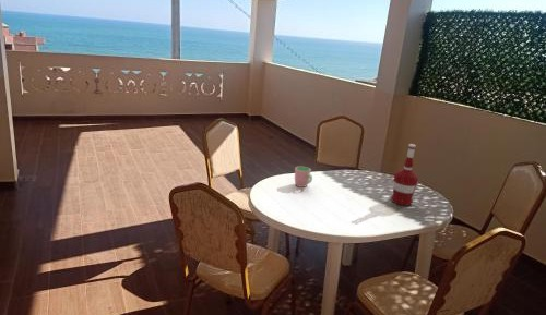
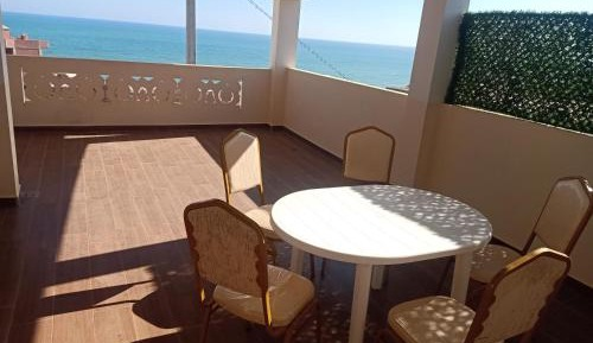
- cup [294,166,313,189]
- alcohol [390,143,419,207]
